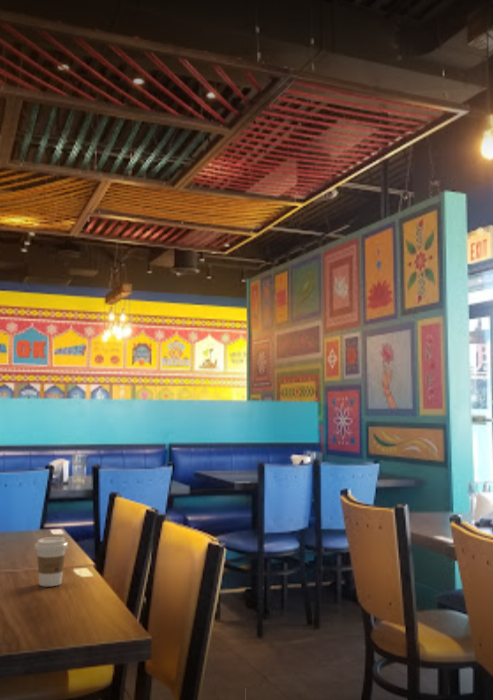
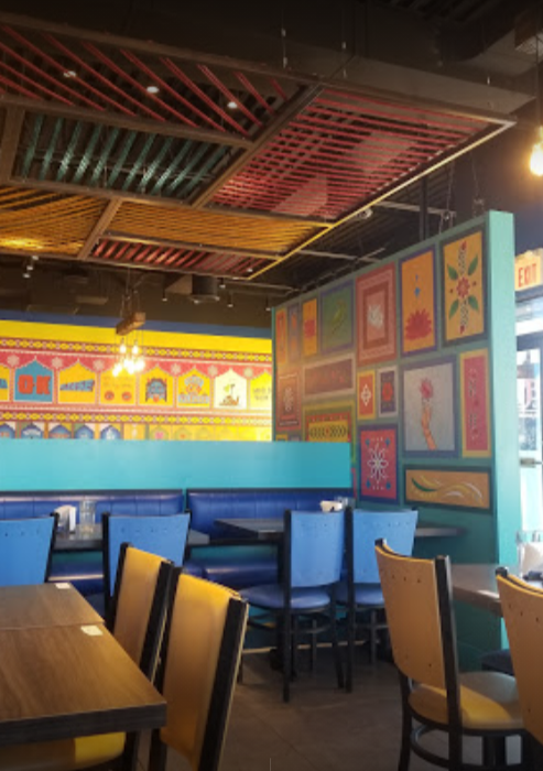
- coffee cup [34,536,69,587]
